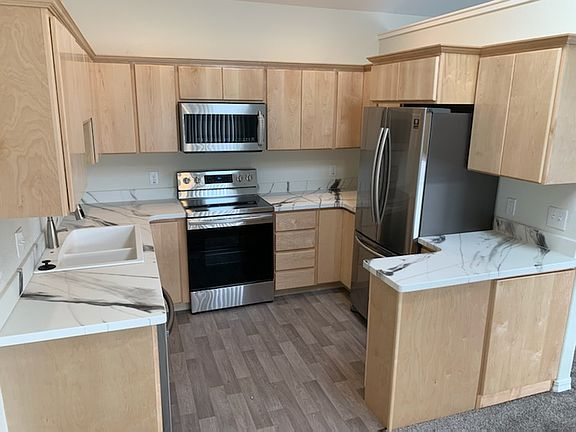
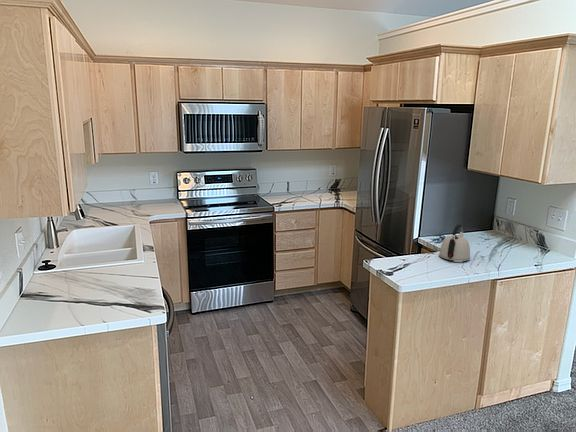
+ kettle [438,223,471,263]
